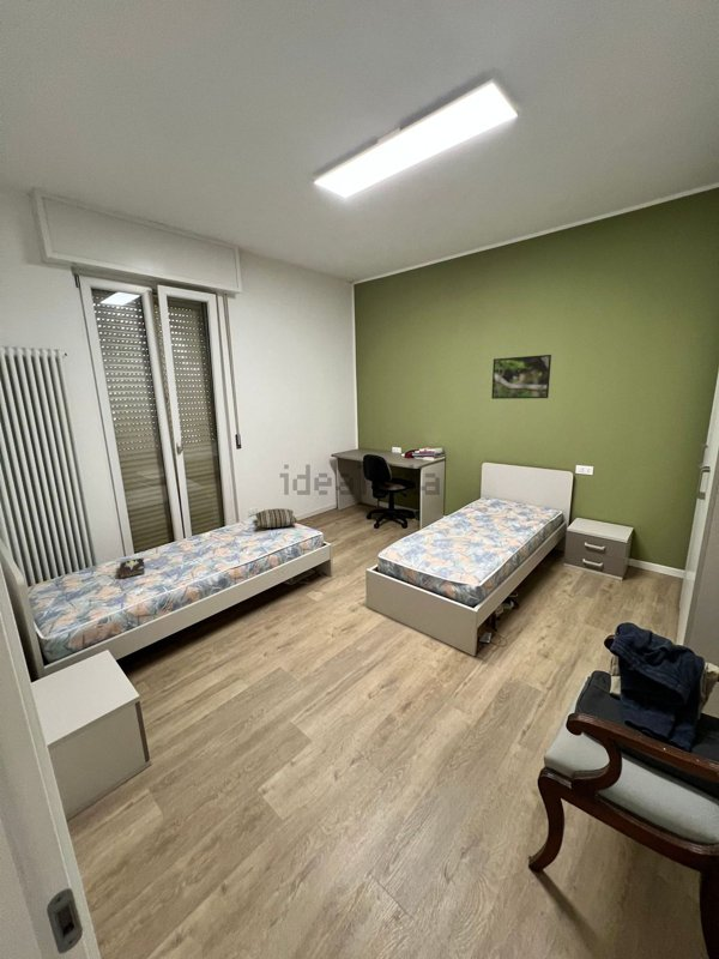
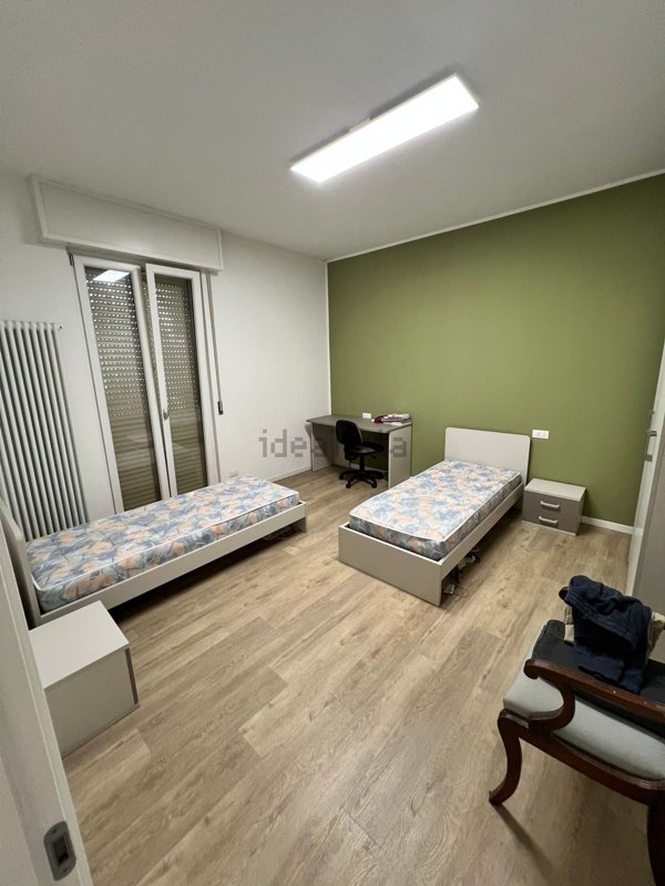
- hardback book [117,556,146,580]
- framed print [490,354,552,400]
- pillow [254,507,298,529]
